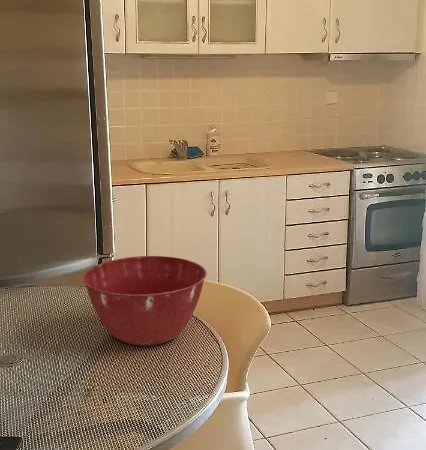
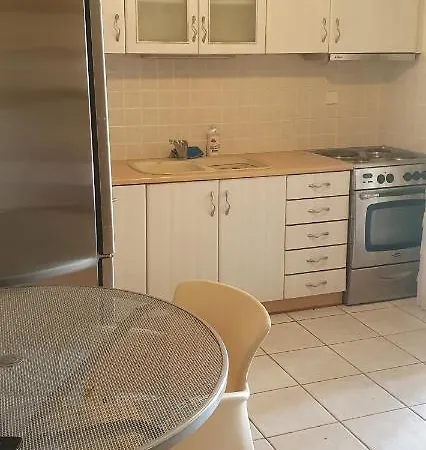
- mixing bowl [82,255,207,347]
